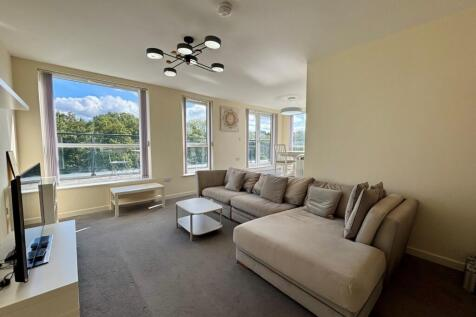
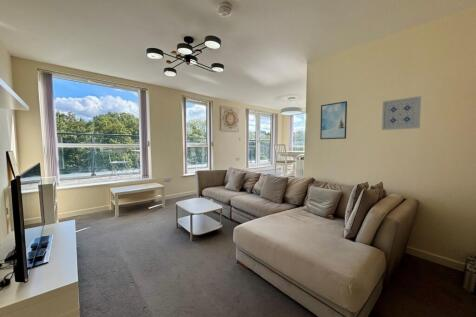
+ wall art [381,95,422,131]
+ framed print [319,100,348,140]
